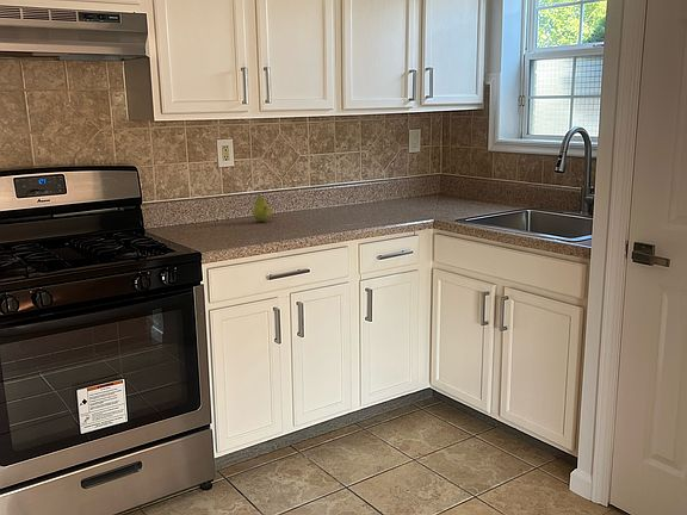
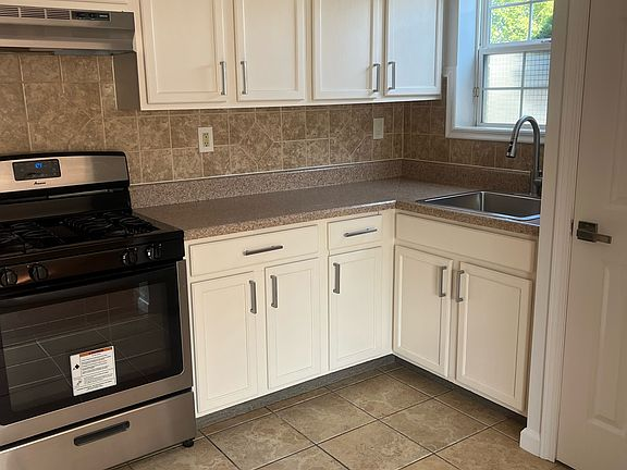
- fruit [252,193,273,223]
